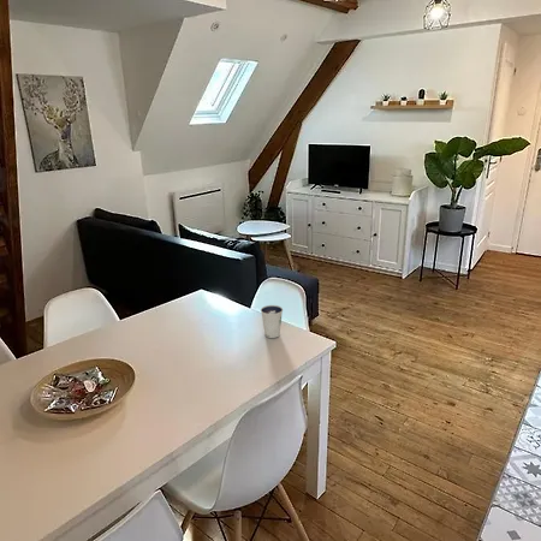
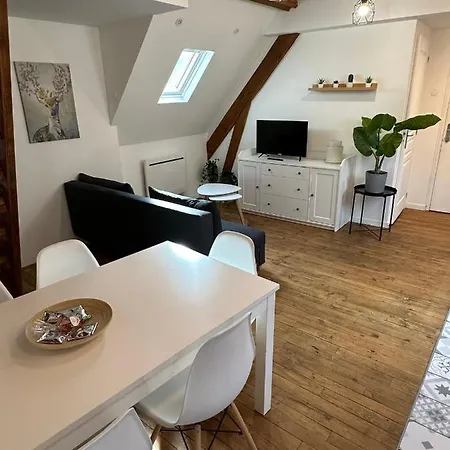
- dixie cup [260,304,284,339]
